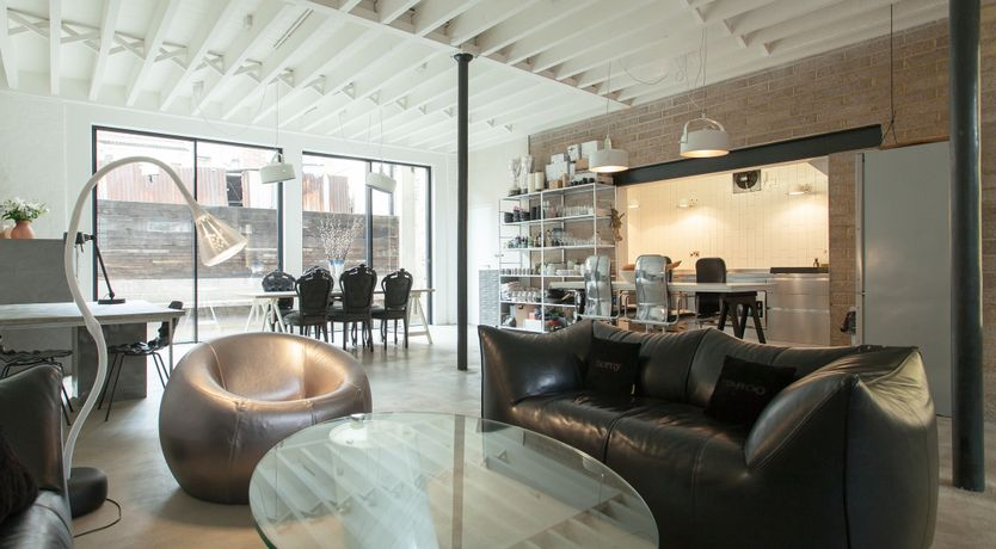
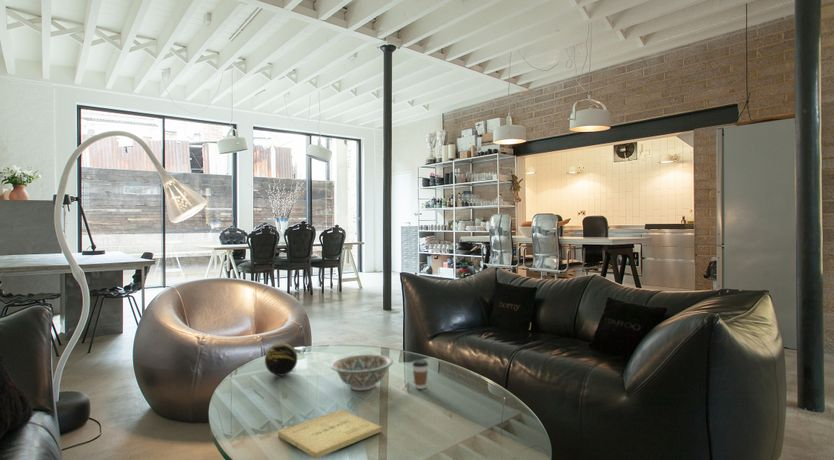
+ coffee cup [411,359,429,390]
+ decorative bowl [330,353,394,391]
+ book [277,408,383,459]
+ decorative orb [264,342,298,377]
